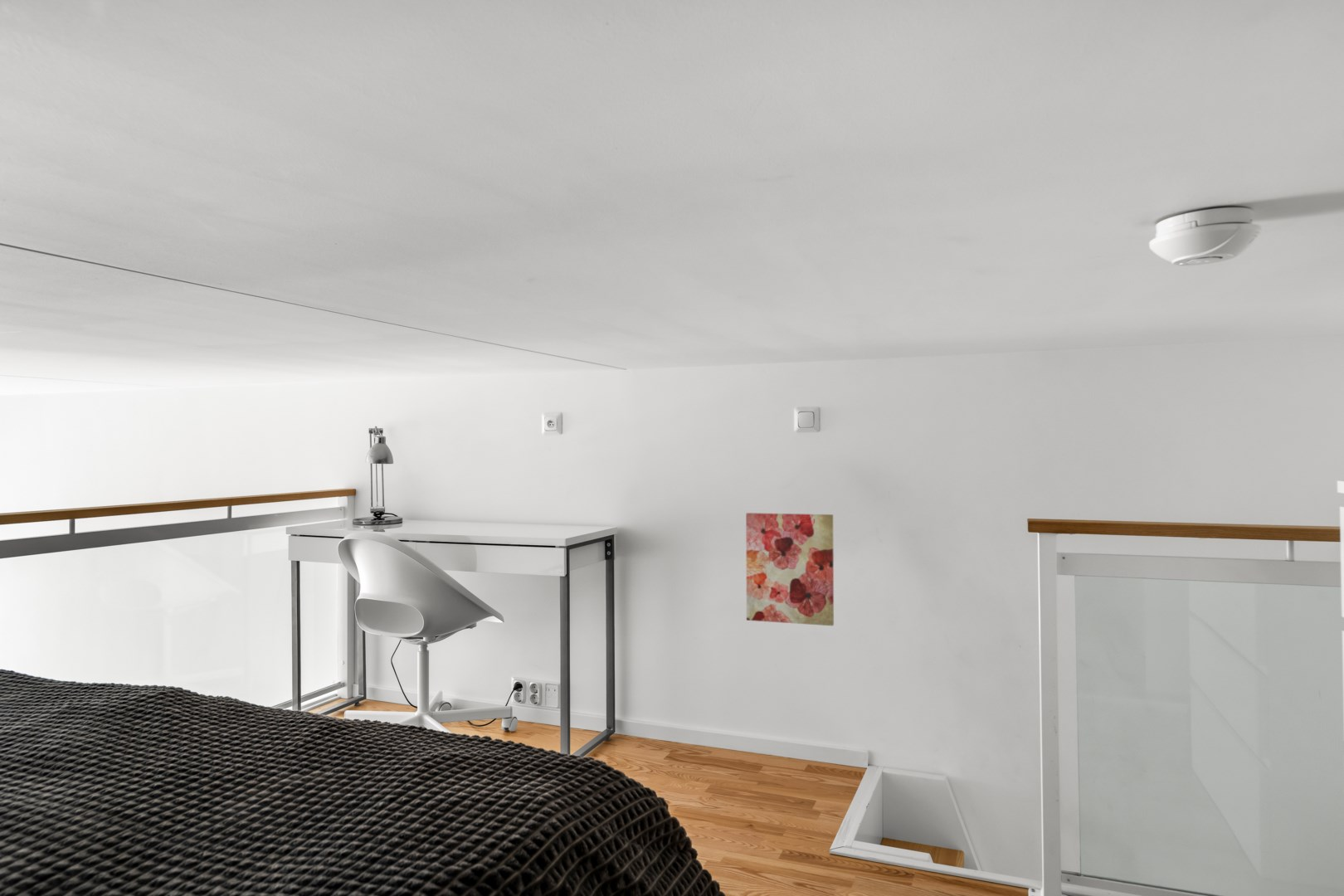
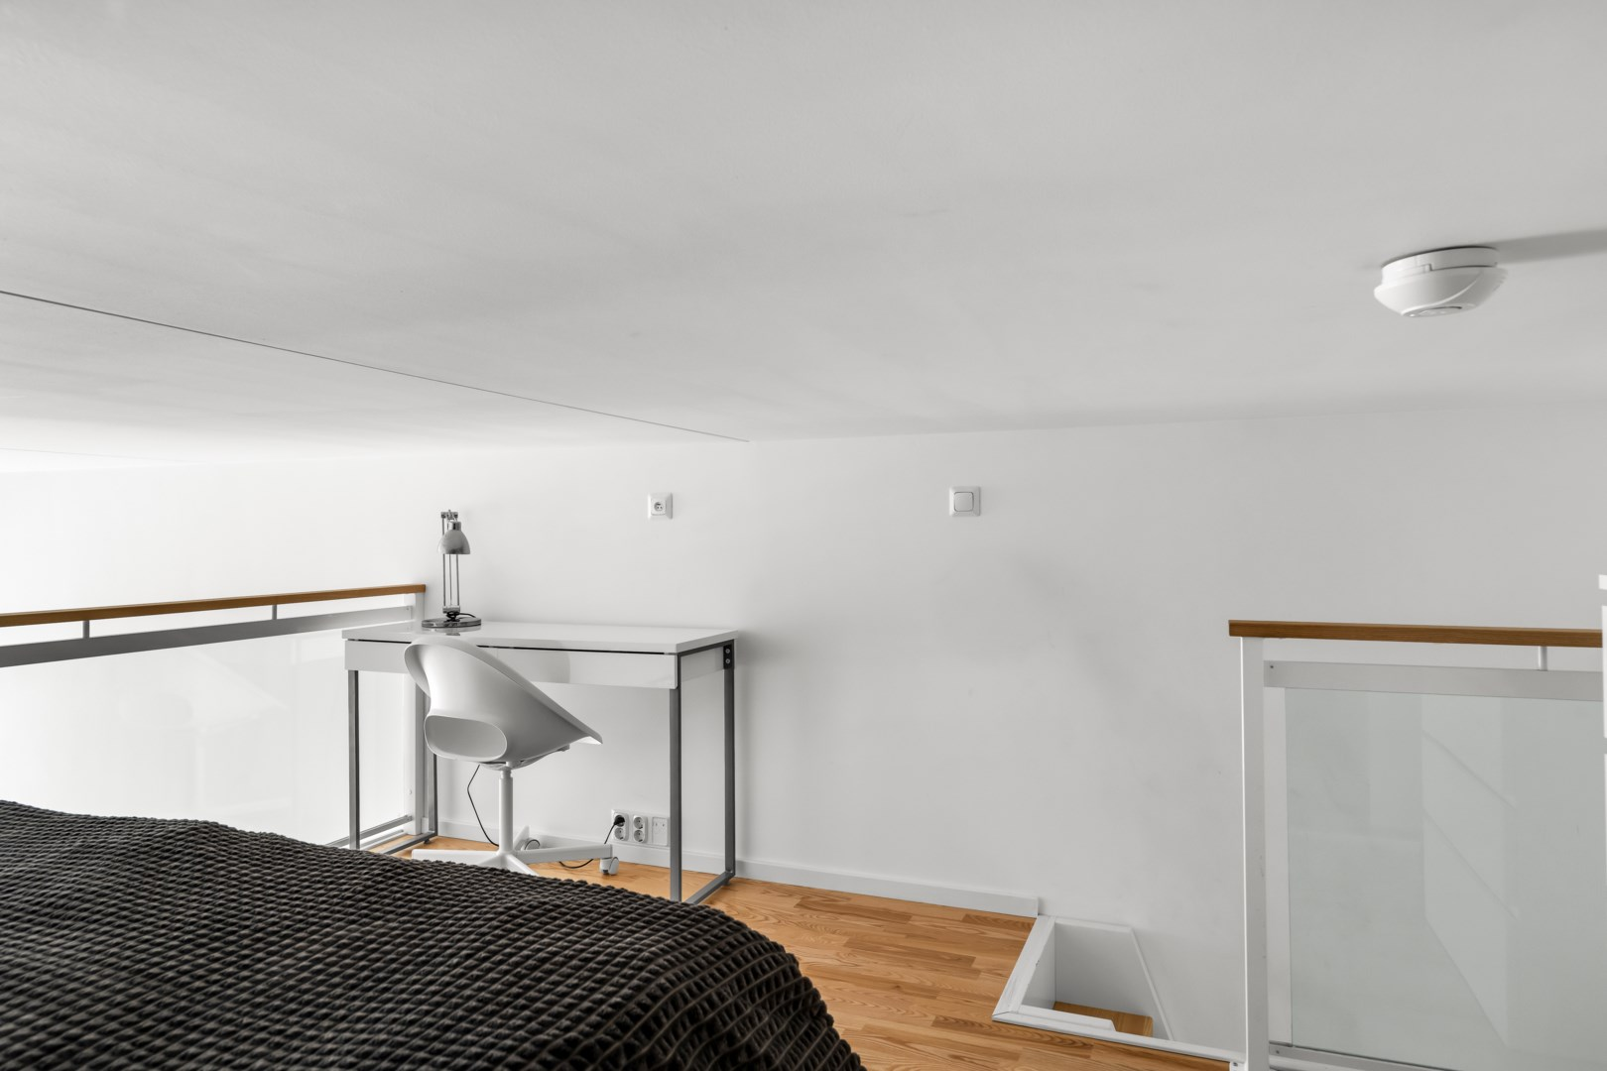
- wall art [745,512,835,626]
